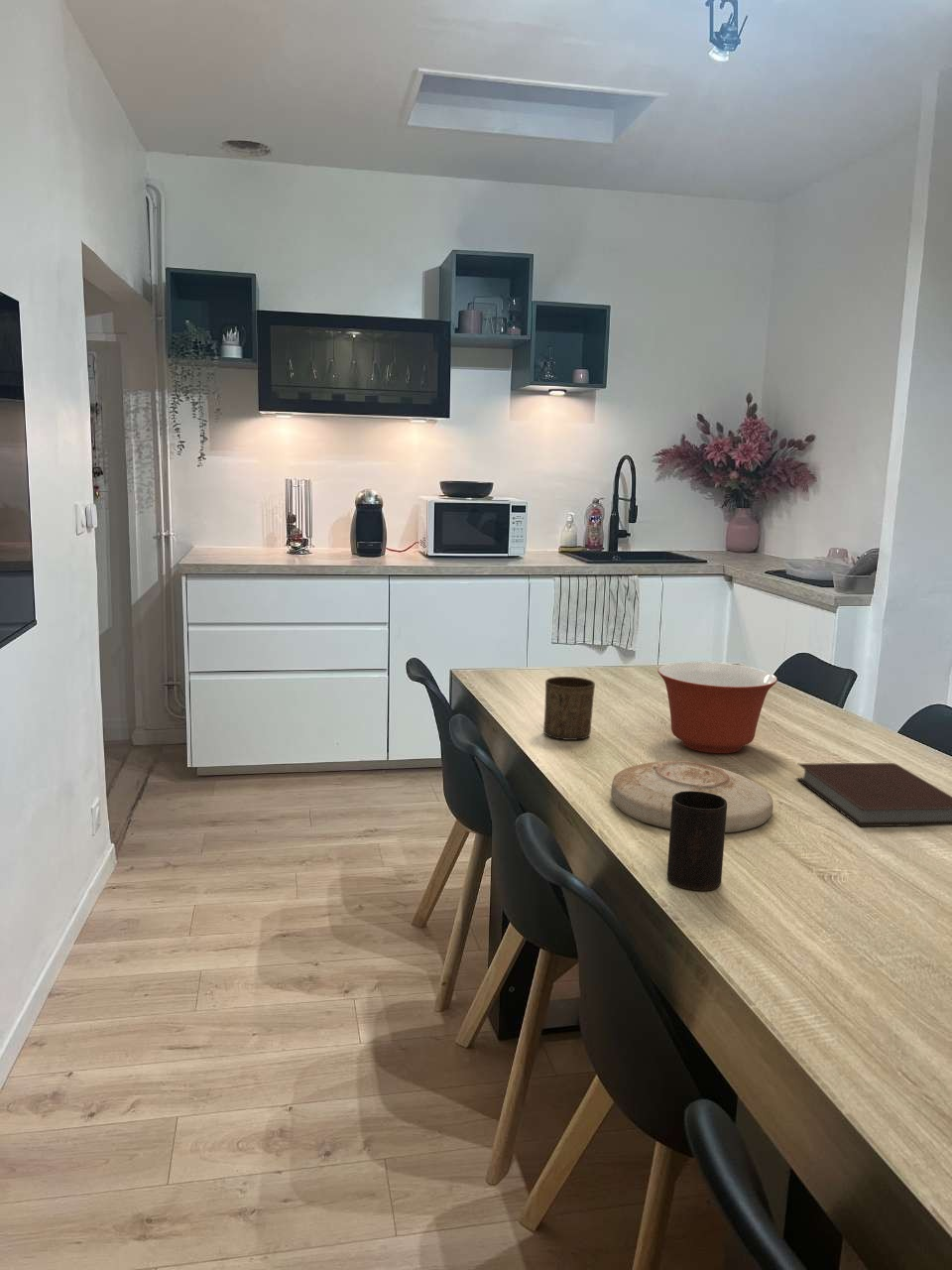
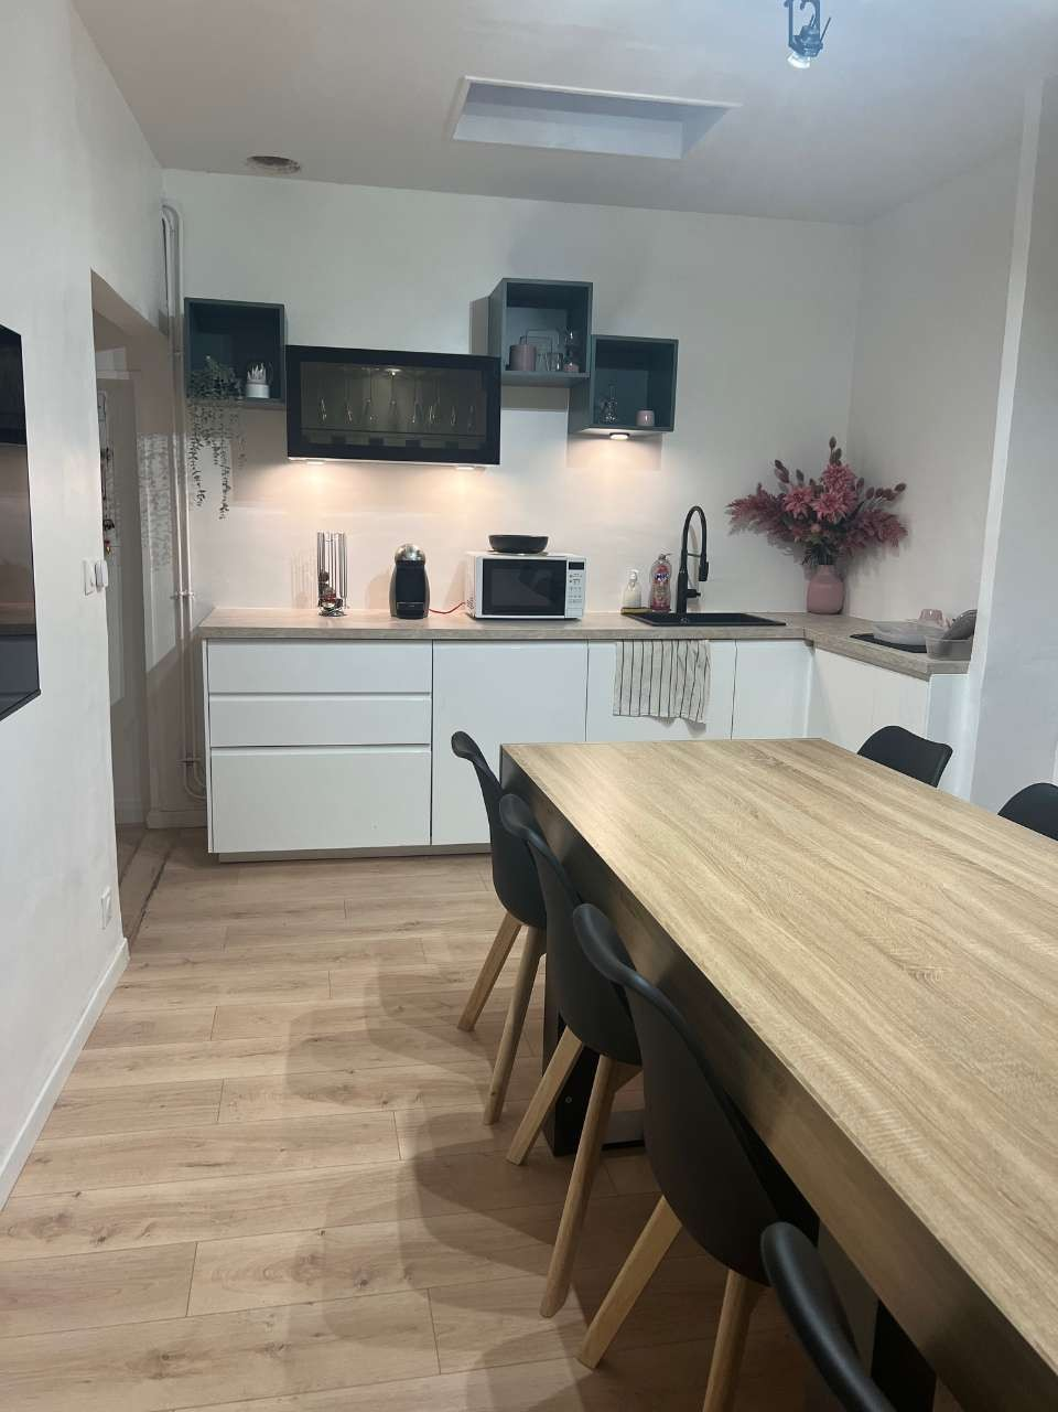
- notebook [795,762,952,827]
- cup [666,791,727,892]
- plate [610,760,774,833]
- cup [542,676,596,741]
- mixing bowl [656,661,778,754]
